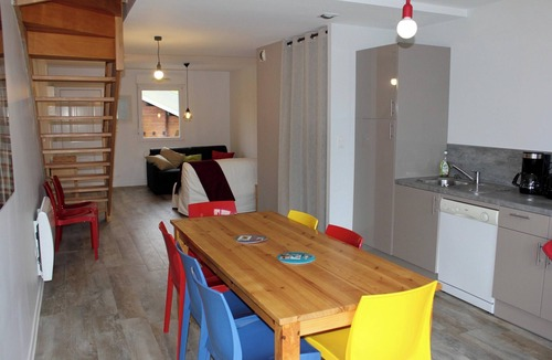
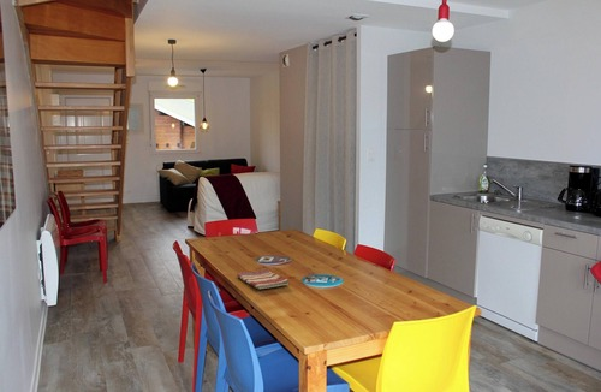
+ dish towel [236,268,290,290]
